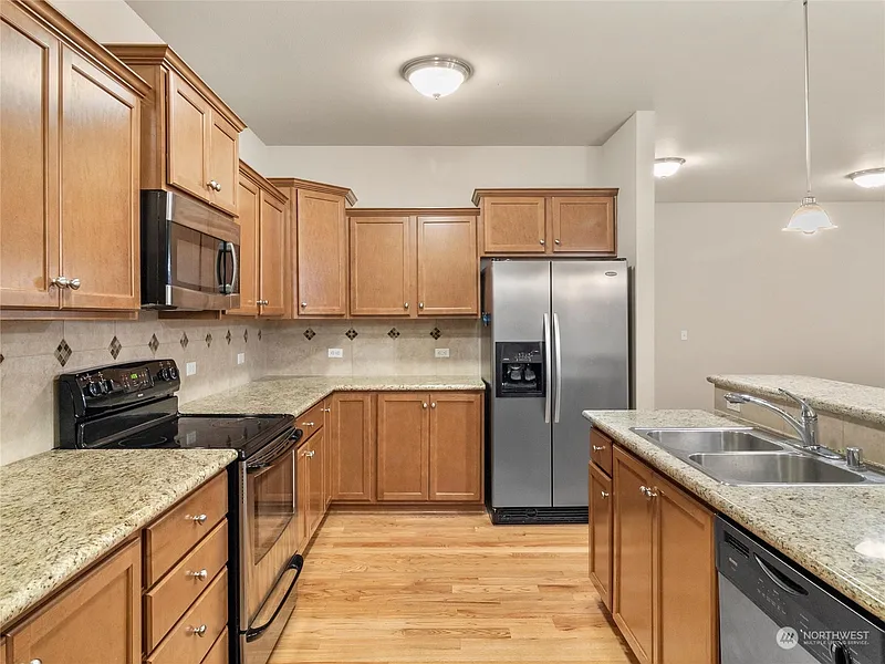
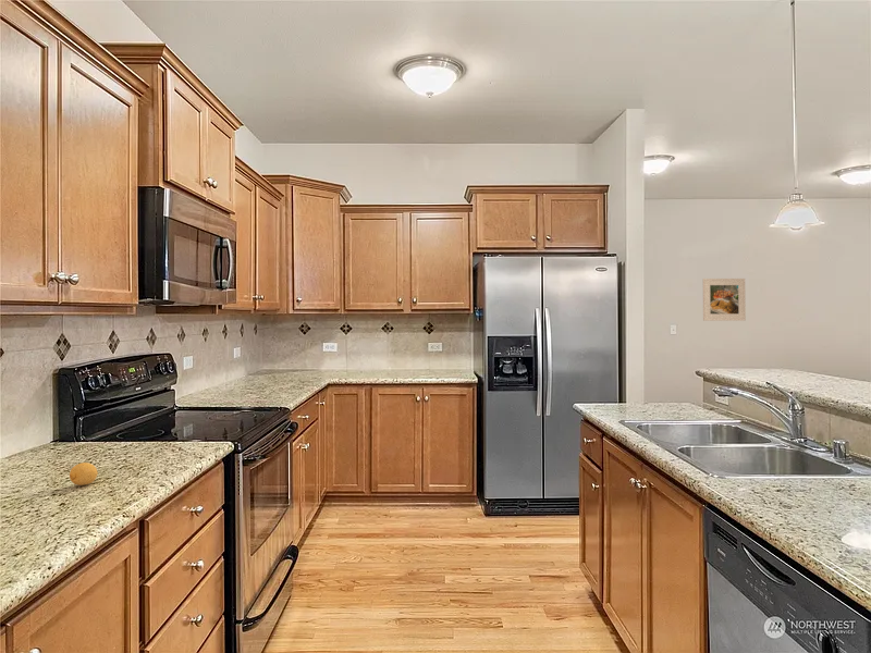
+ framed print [702,278,747,322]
+ lemon [69,461,99,486]
